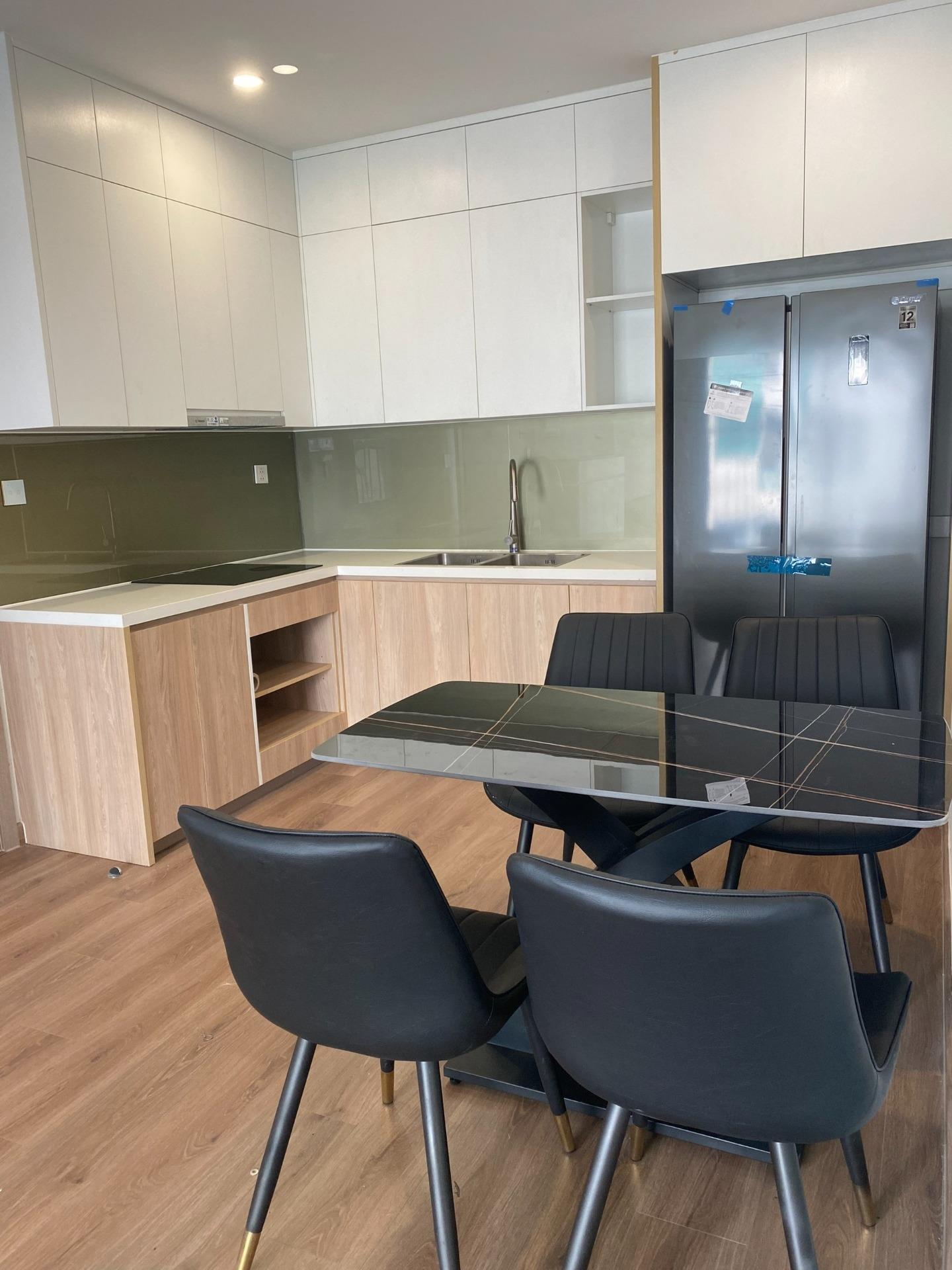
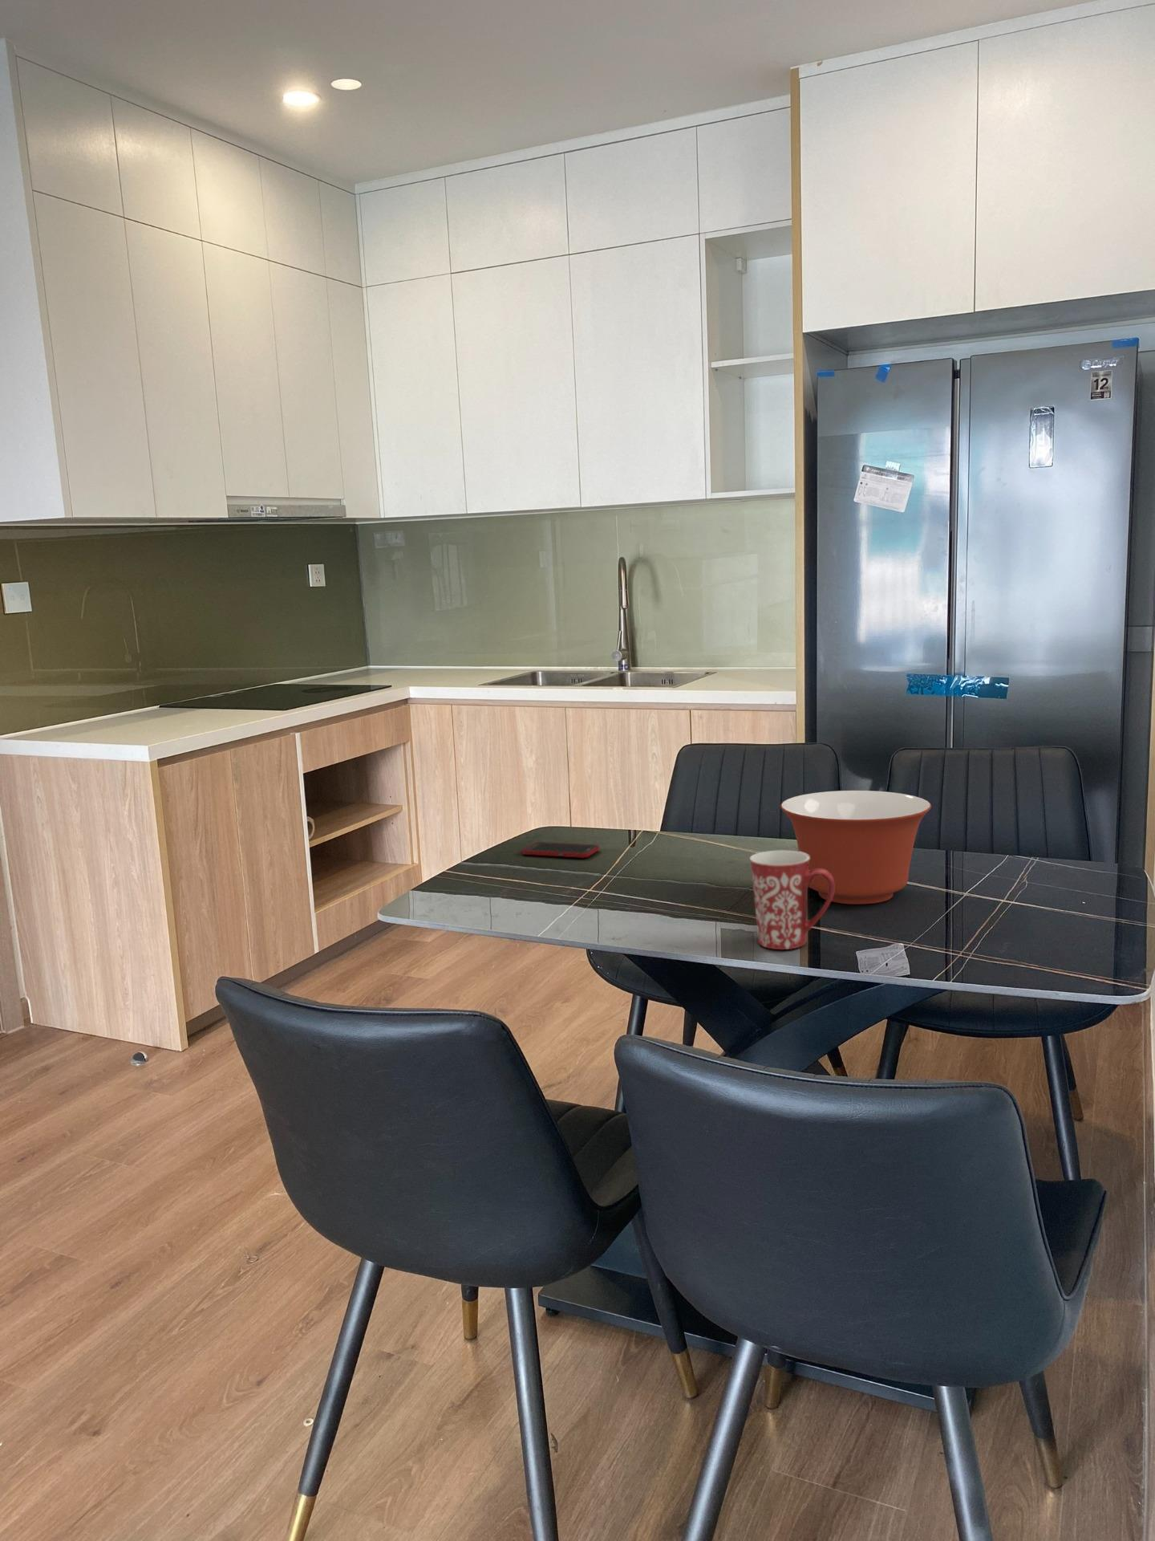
+ mixing bowl [780,790,932,905]
+ mug [749,849,835,950]
+ cell phone [522,841,601,859]
